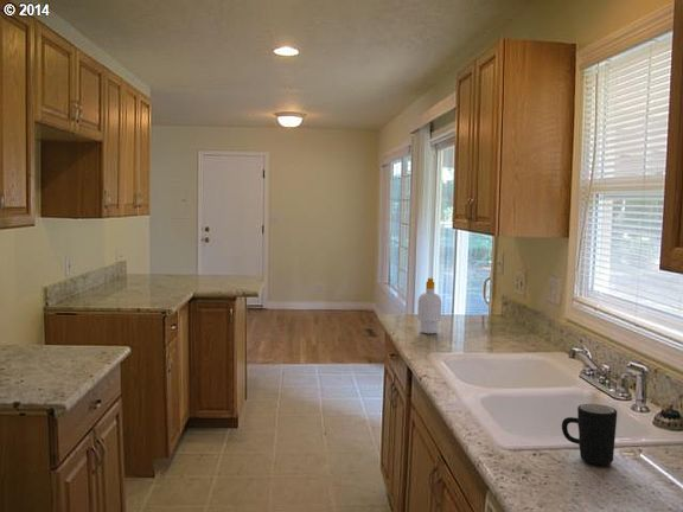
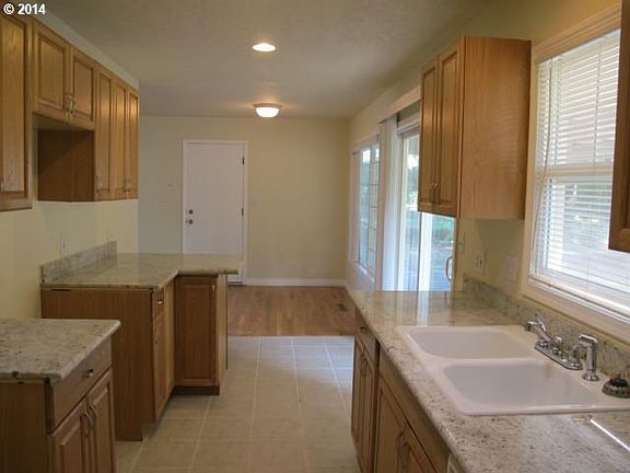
- mug [561,403,618,466]
- soap bottle [416,277,442,334]
